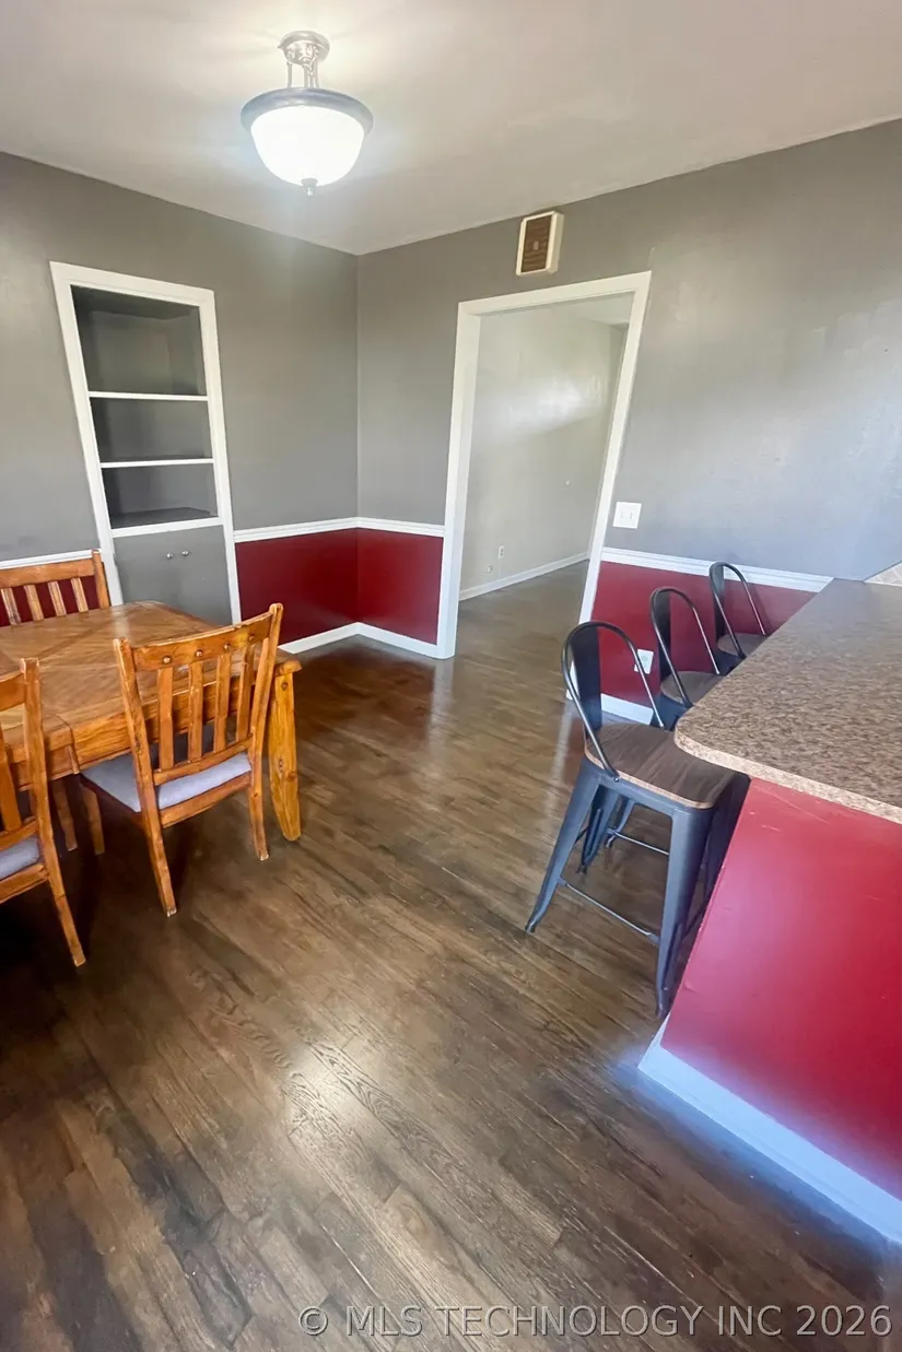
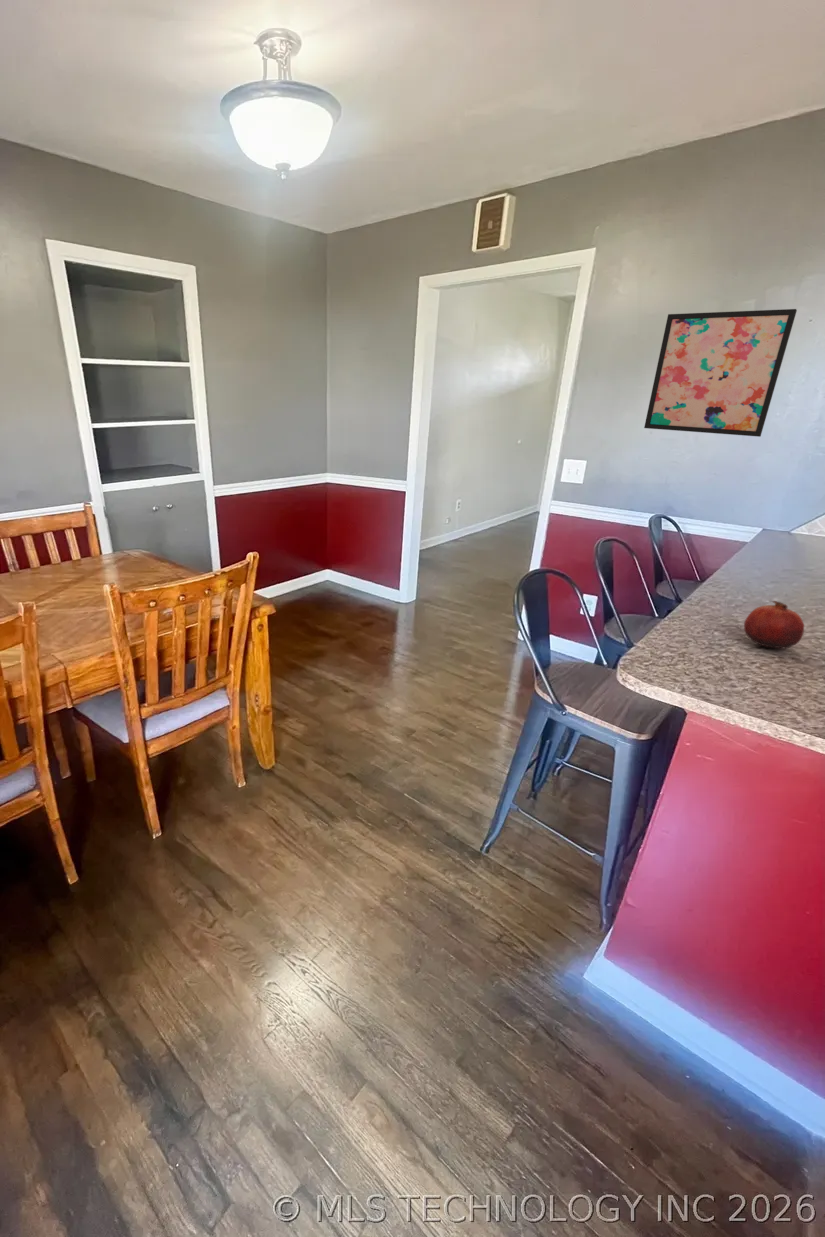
+ fruit [743,600,805,649]
+ wall art [643,308,798,438]
